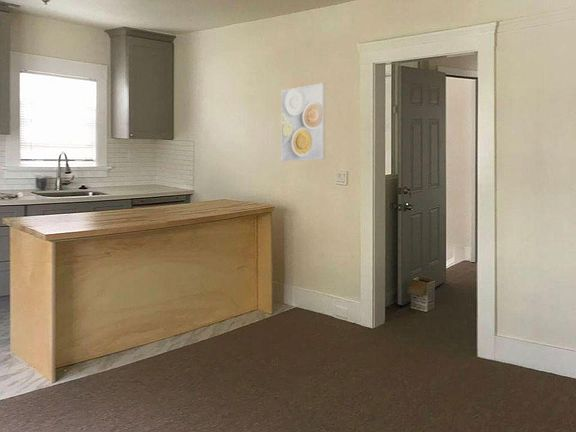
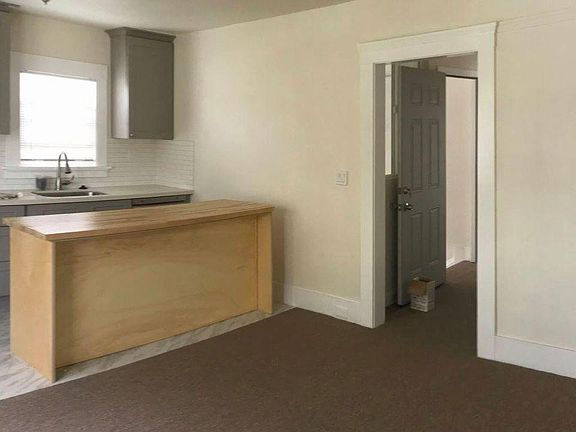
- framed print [280,82,326,163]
